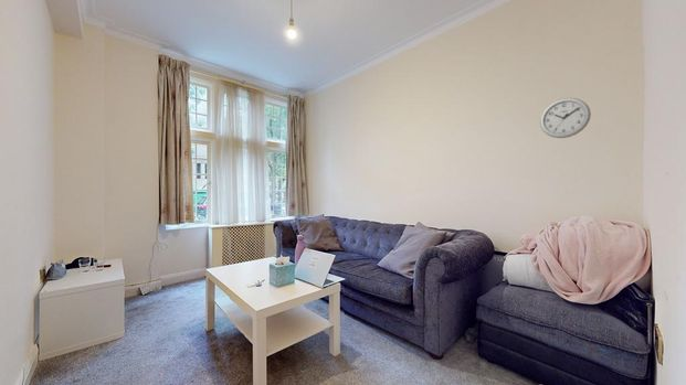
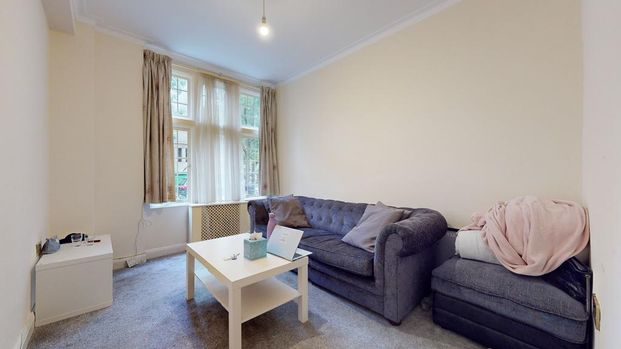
- wall clock [539,97,592,139]
